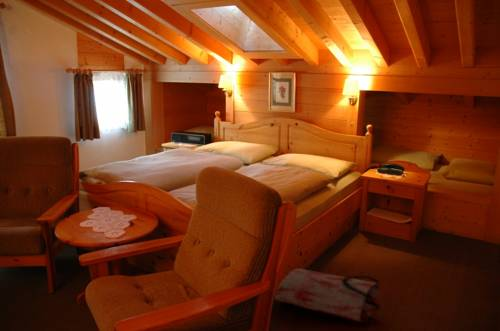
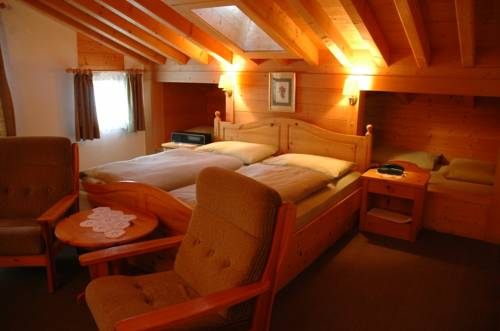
- bag [274,268,381,328]
